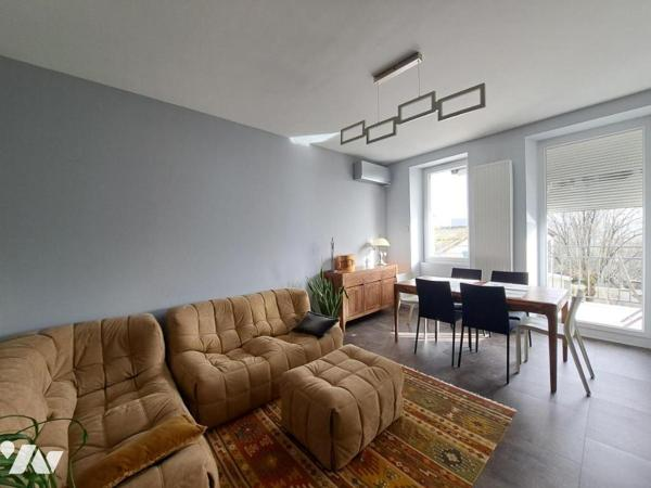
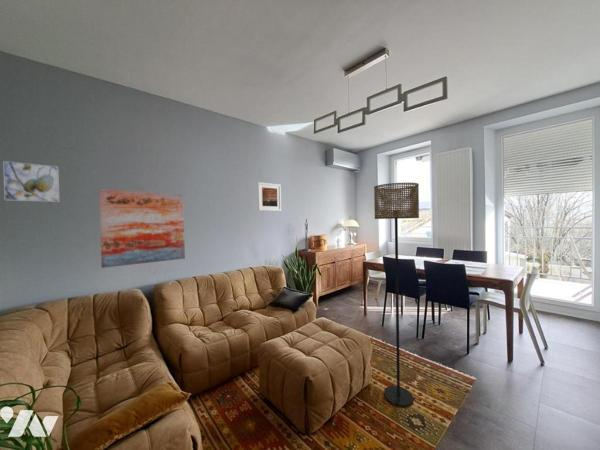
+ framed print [2,160,60,203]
+ wall art [98,188,186,269]
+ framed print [256,181,282,212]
+ floor lamp [373,182,420,407]
